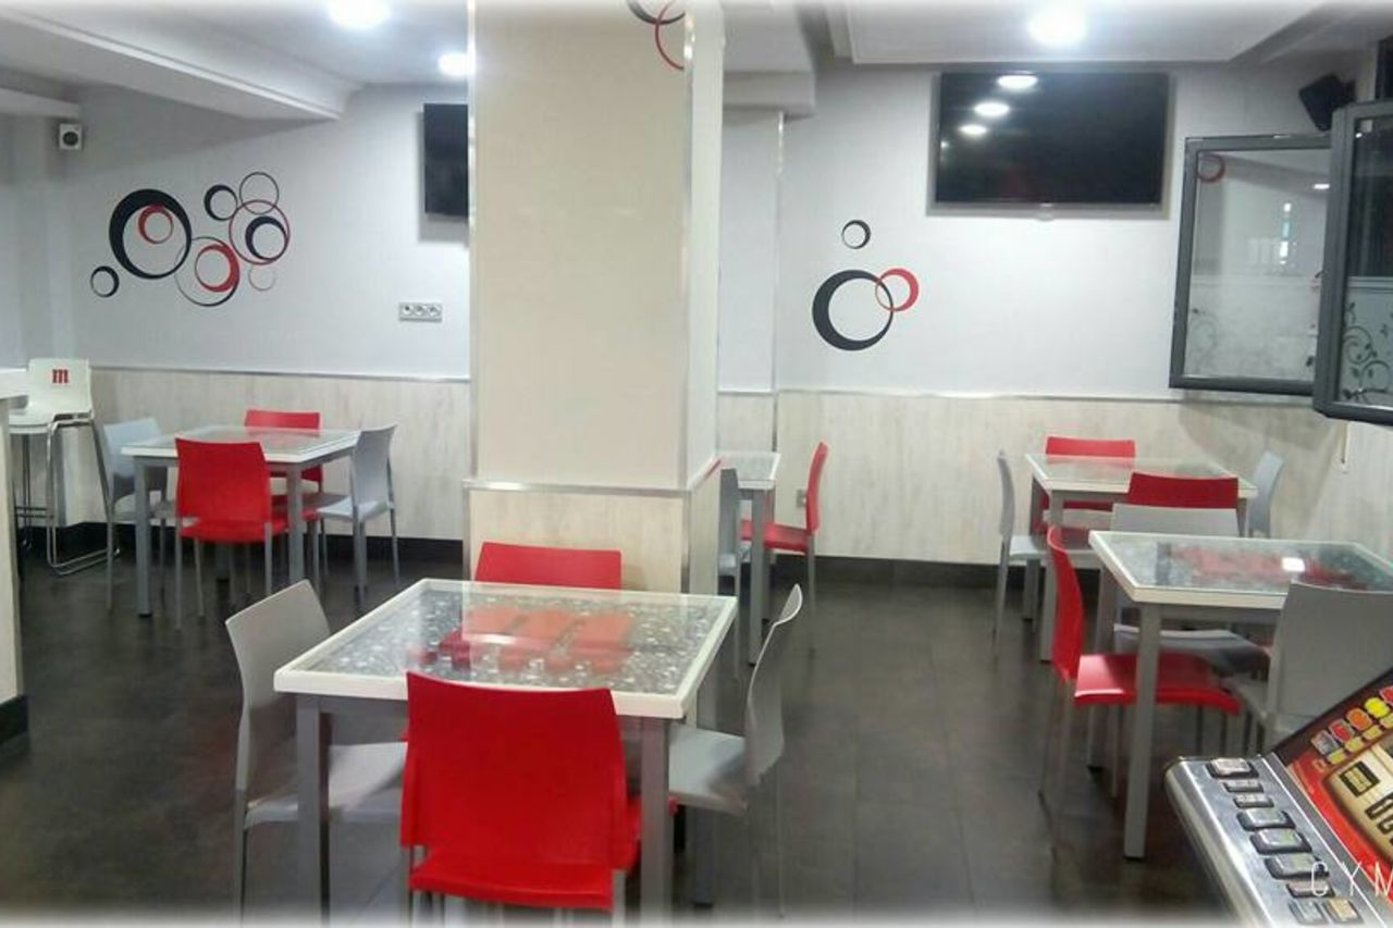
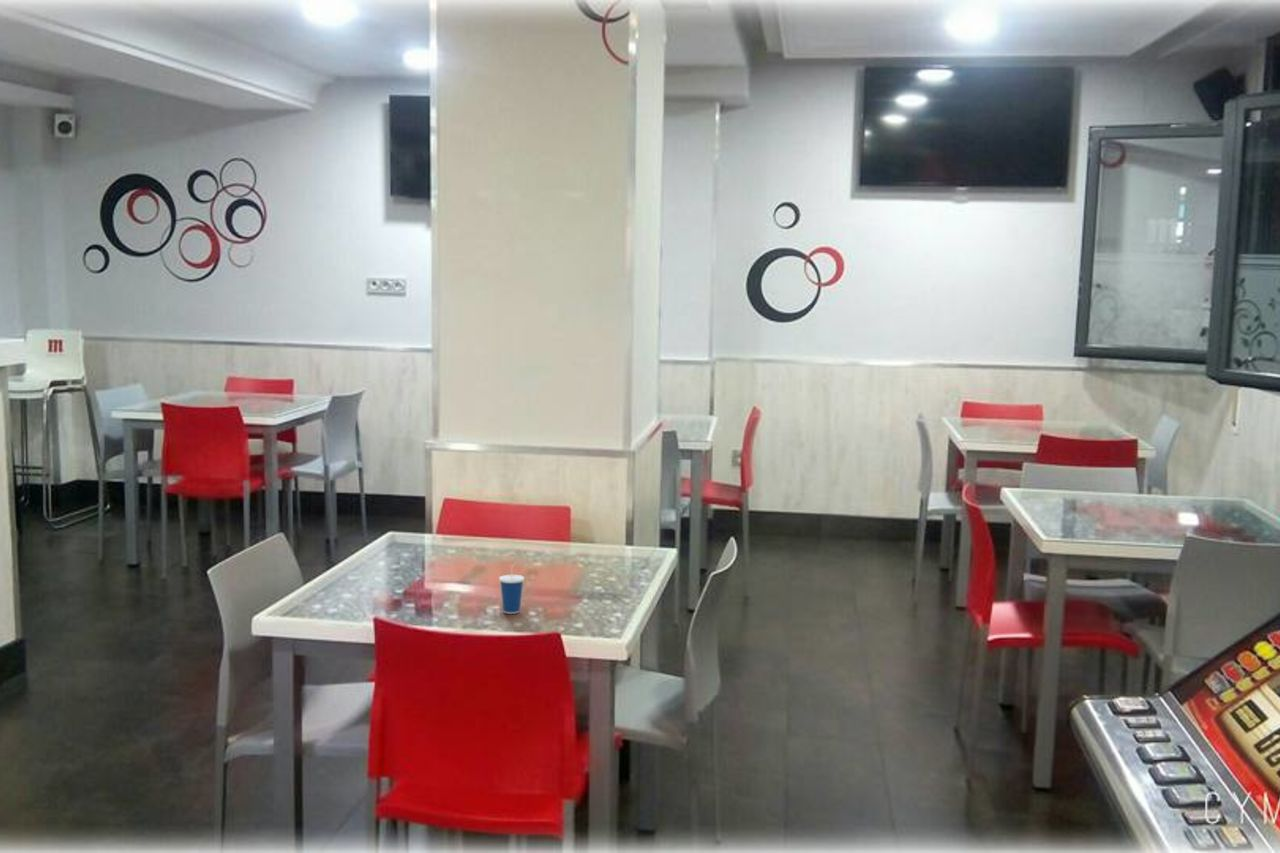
+ cup [498,560,526,615]
